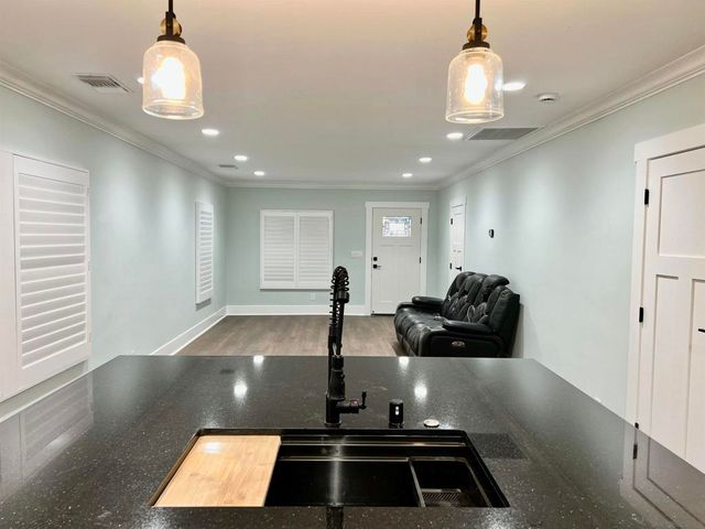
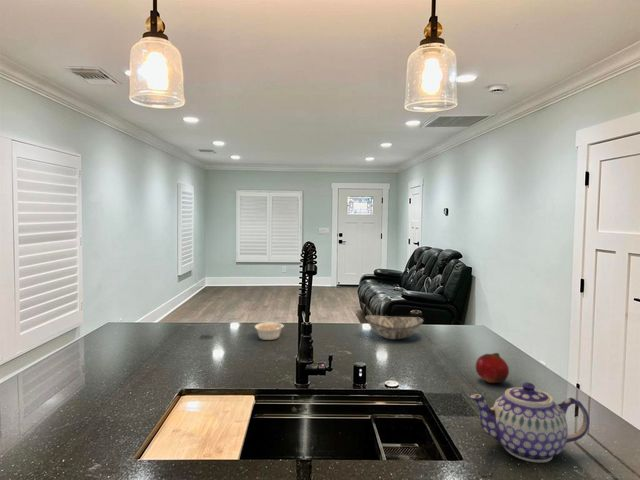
+ teapot [468,381,591,463]
+ decorative bowl [364,314,425,340]
+ legume [254,319,287,341]
+ fruit [475,352,510,384]
